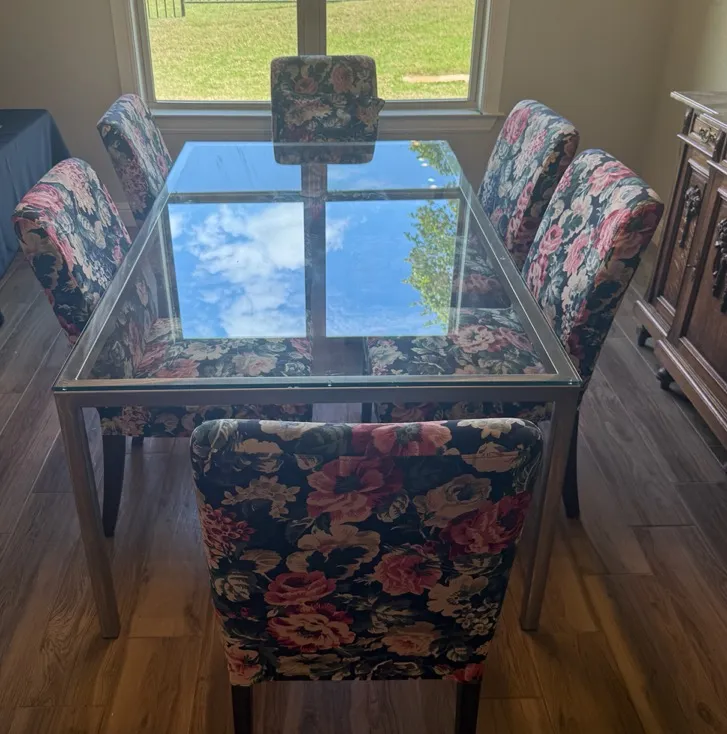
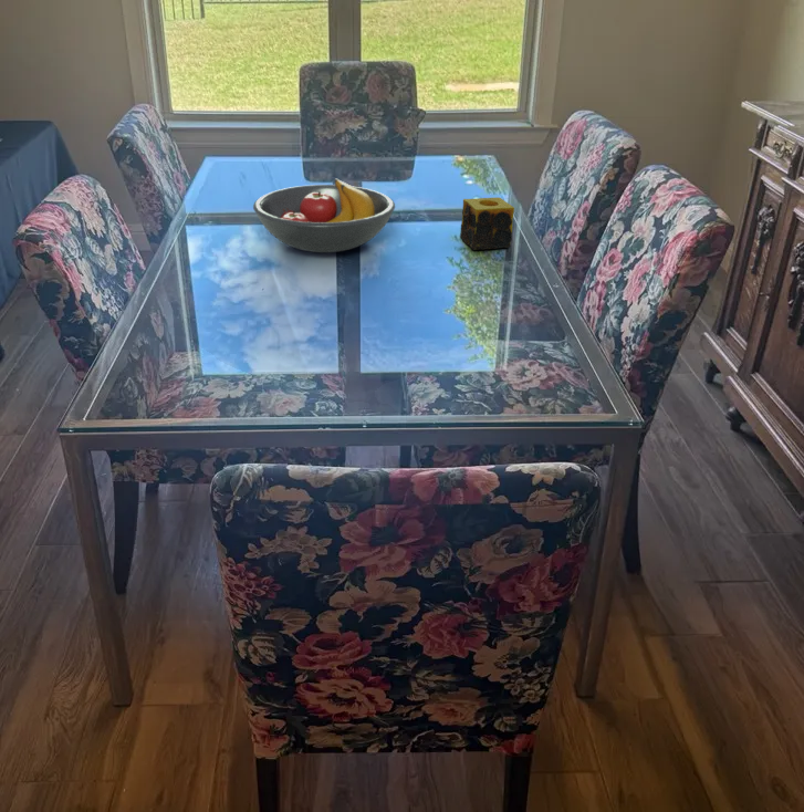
+ candle [459,197,515,251]
+ fruit bowl [252,177,396,253]
